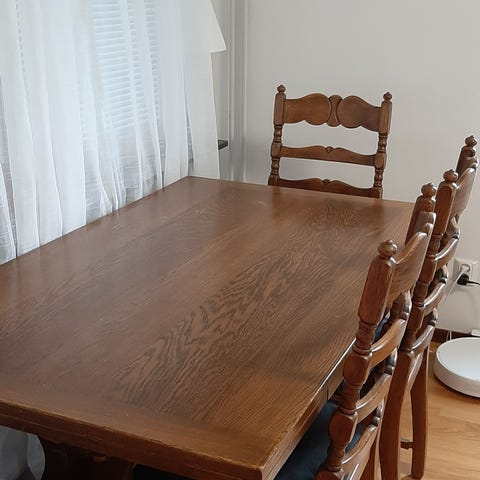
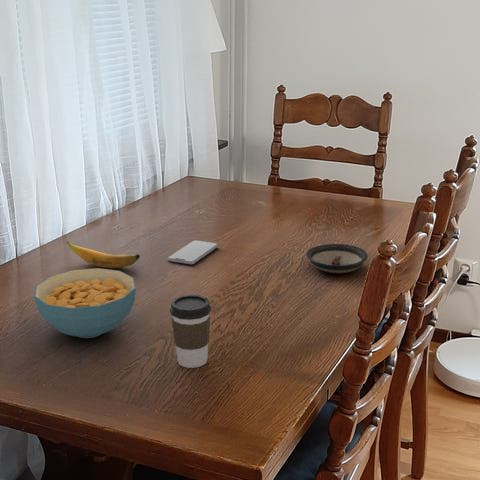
+ smartphone [167,239,219,265]
+ coffee cup [169,294,212,369]
+ cereal bowl [33,267,137,339]
+ saucer [305,243,369,274]
+ banana [66,241,141,269]
